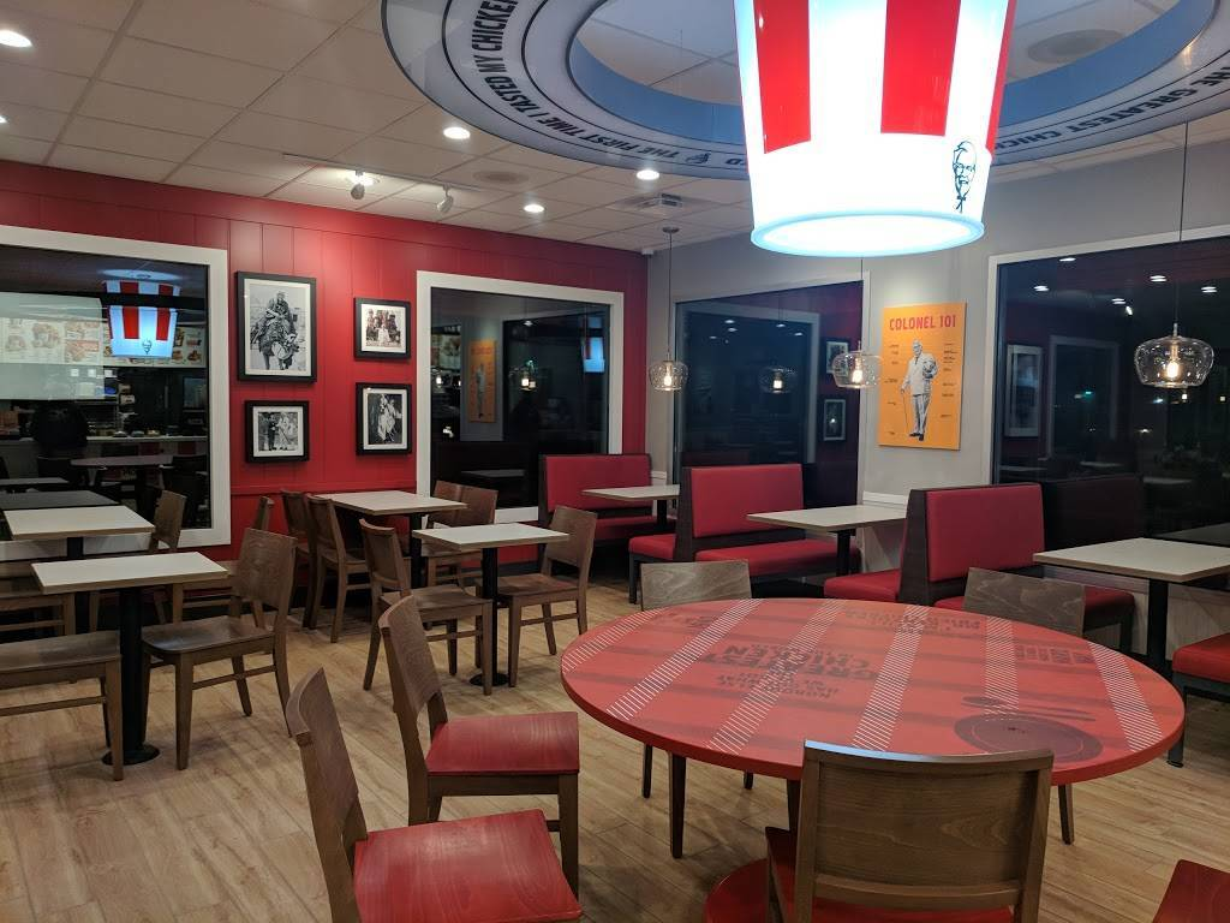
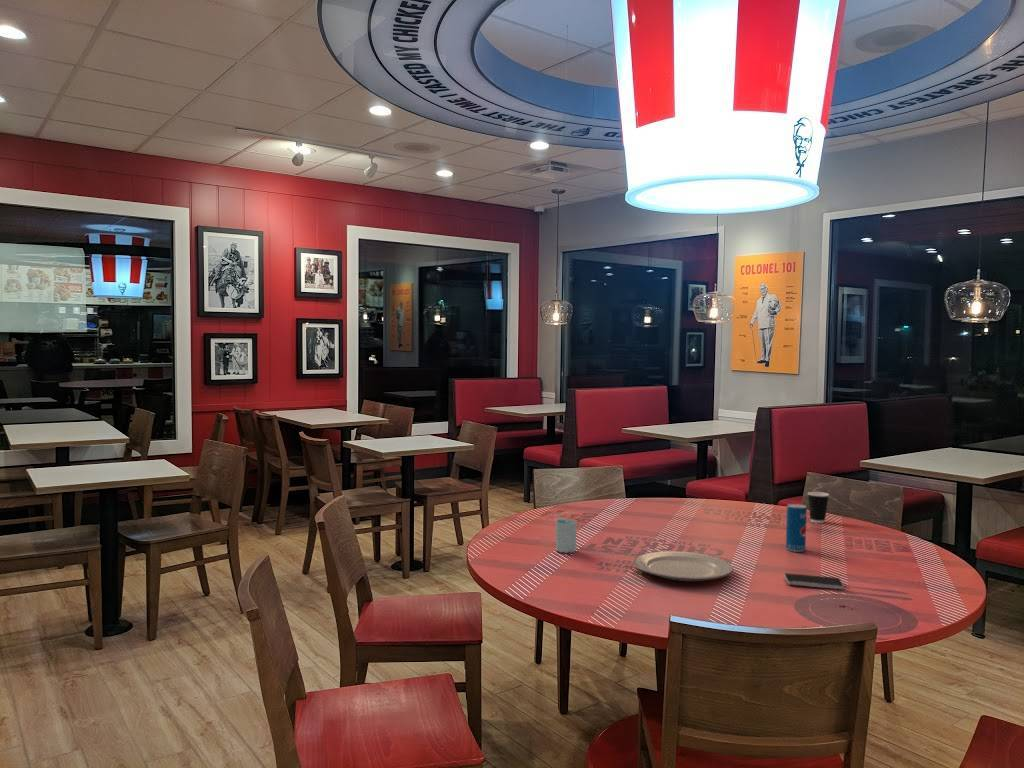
+ dixie cup [806,491,830,524]
+ beverage can [785,503,808,553]
+ smartphone [784,572,845,590]
+ chinaware [633,550,734,582]
+ cup [554,513,579,554]
